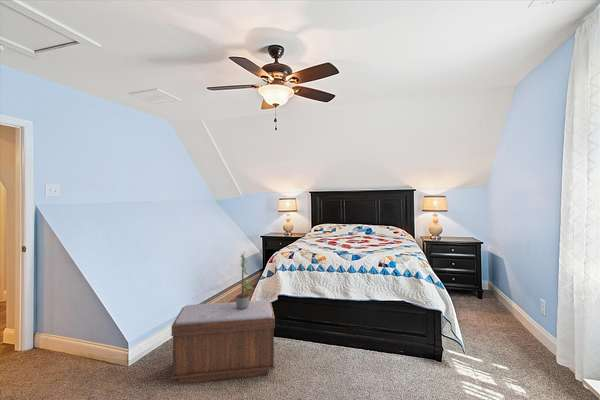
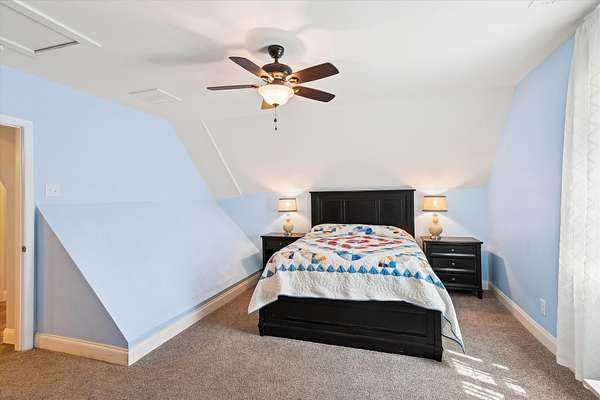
- potted plant [233,251,254,309]
- bench [170,300,276,385]
